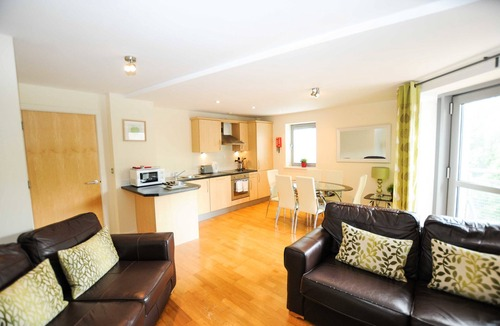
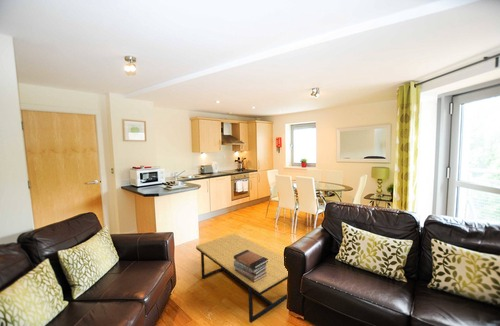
+ coffee table [195,232,289,324]
+ book stack [234,250,268,283]
